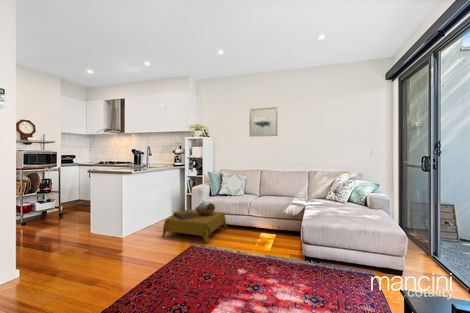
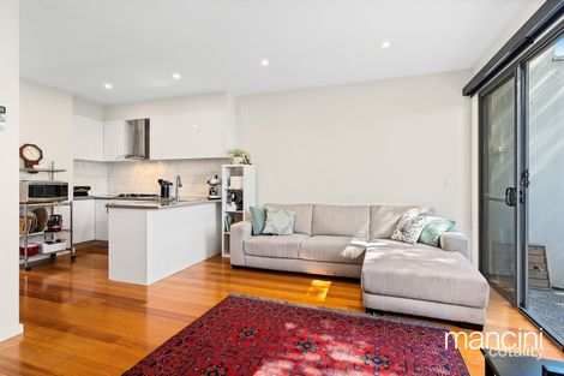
- side table [161,202,227,244]
- wall art [249,106,279,138]
